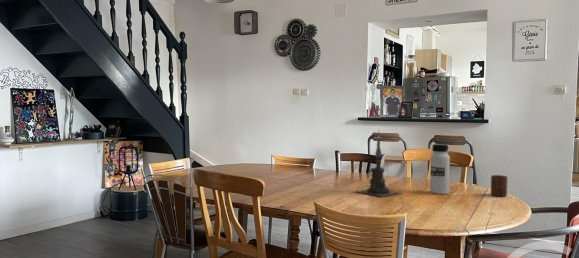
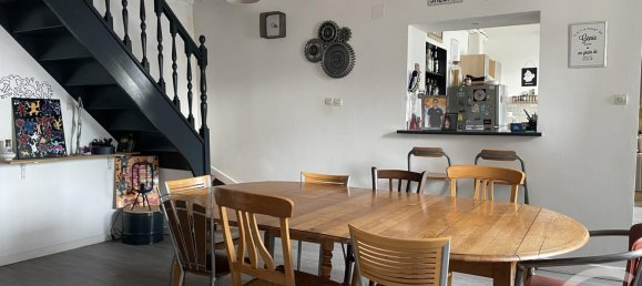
- candle holder [354,131,400,198]
- cup [490,174,508,197]
- water bottle [429,143,451,195]
